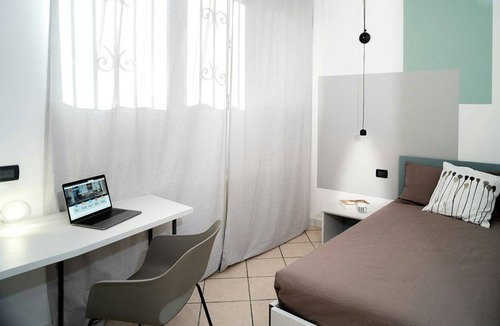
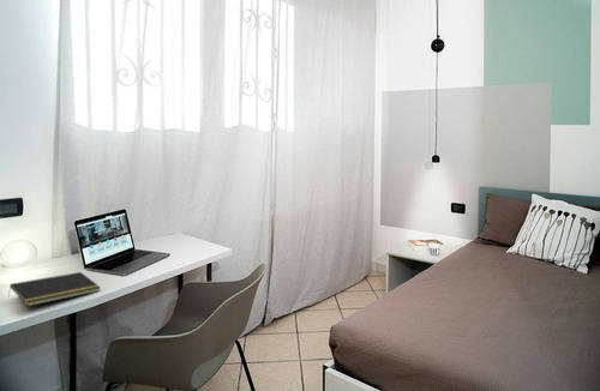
+ notepad [7,271,102,307]
